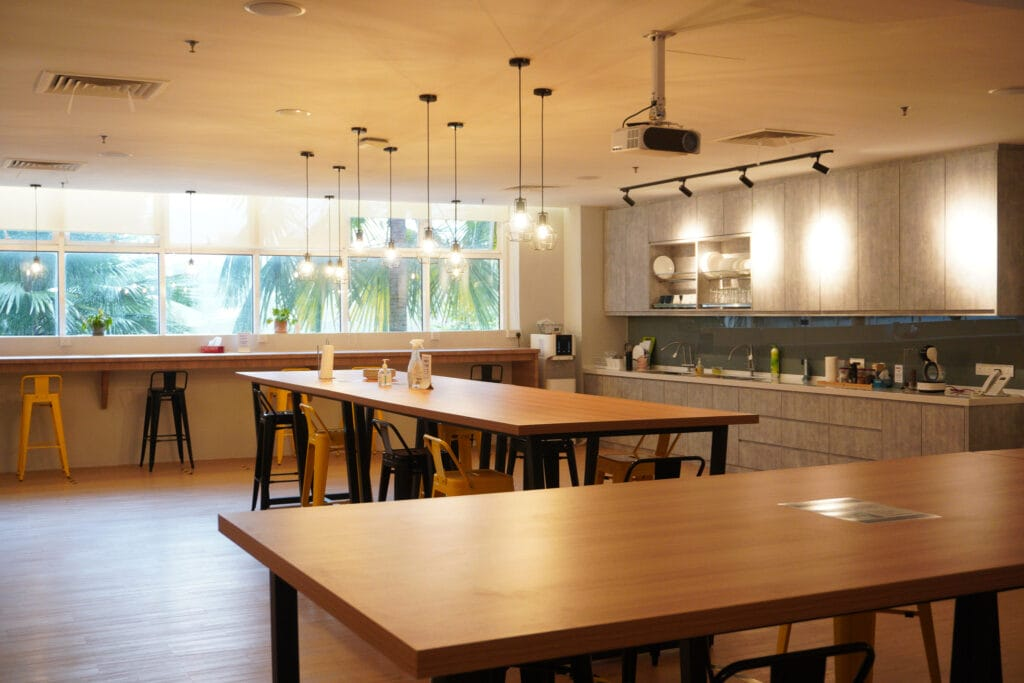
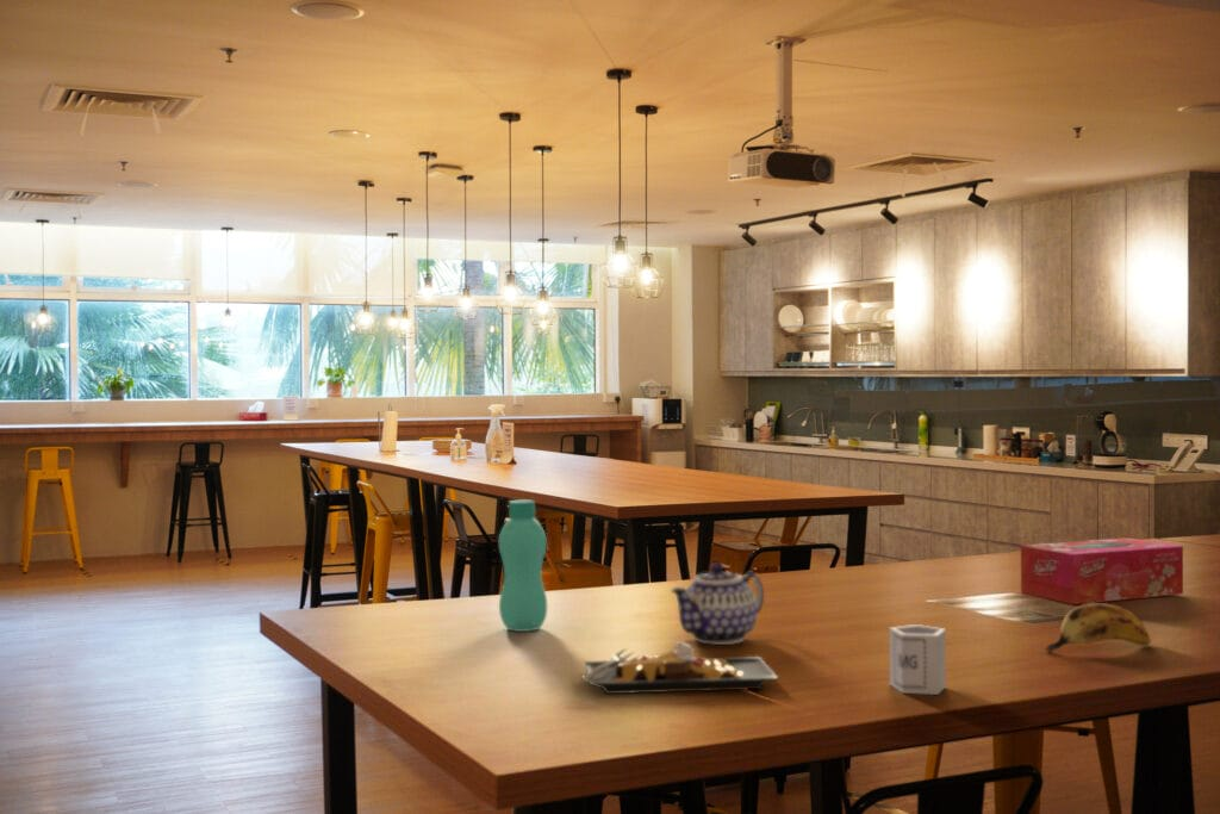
+ tissue box [1020,536,1184,605]
+ plate [580,640,779,695]
+ bottle [498,499,548,633]
+ cup [889,623,947,696]
+ banana [1044,602,1152,653]
+ teapot [670,563,765,646]
